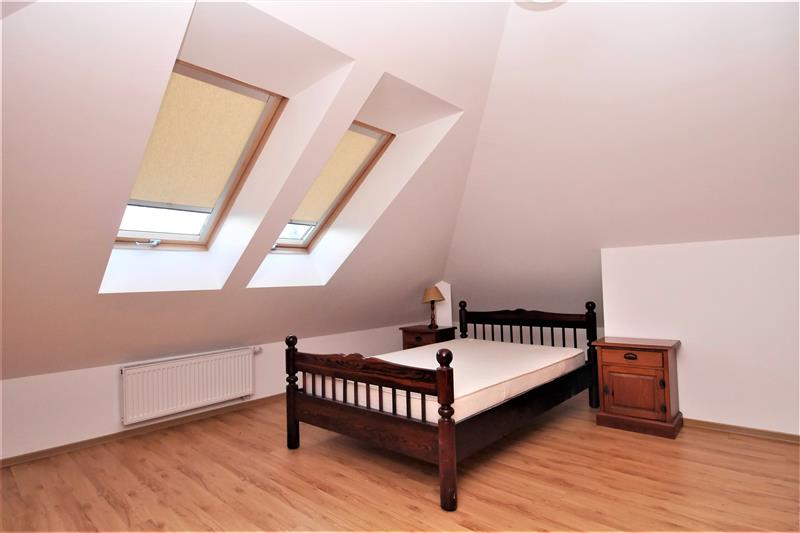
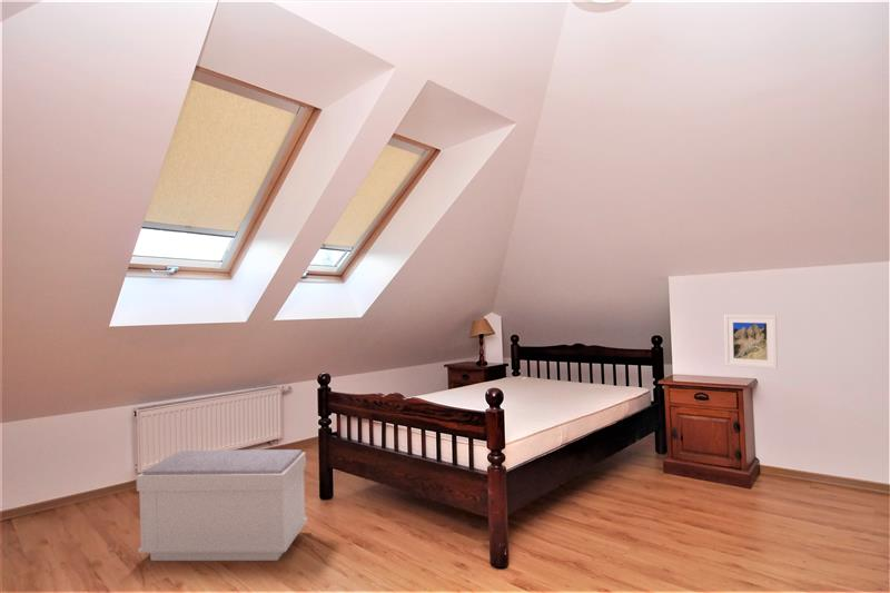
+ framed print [723,314,779,370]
+ bench [136,448,308,562]
